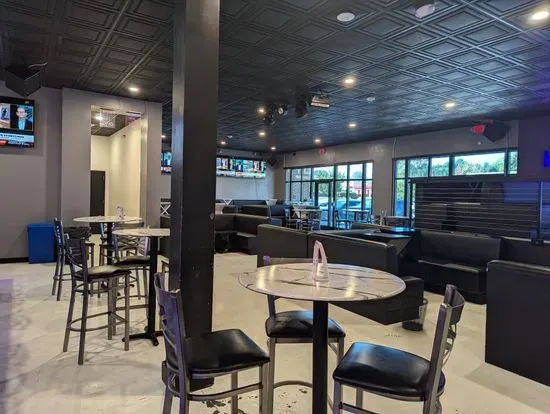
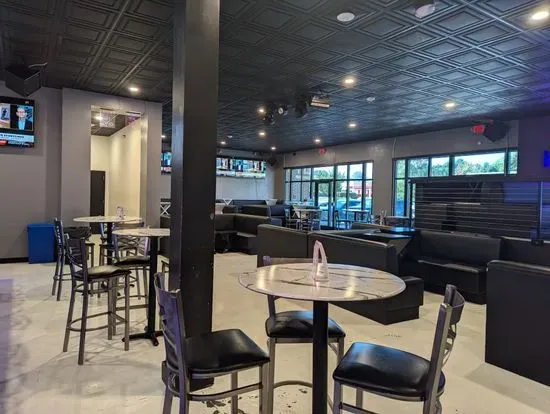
- wastebasket [398,294,429,332]
